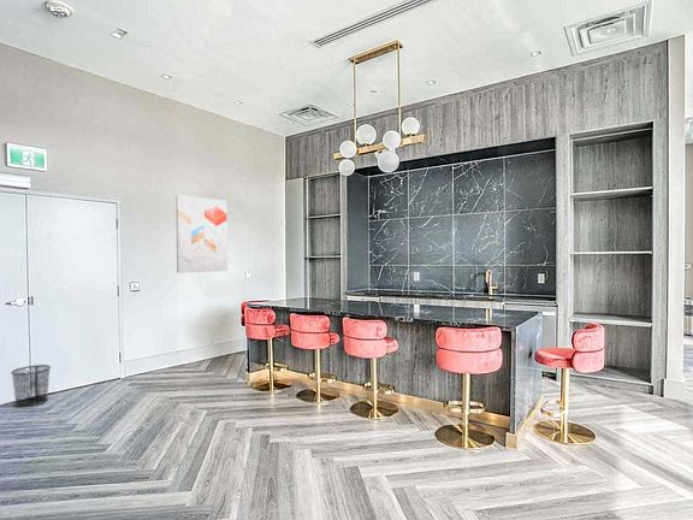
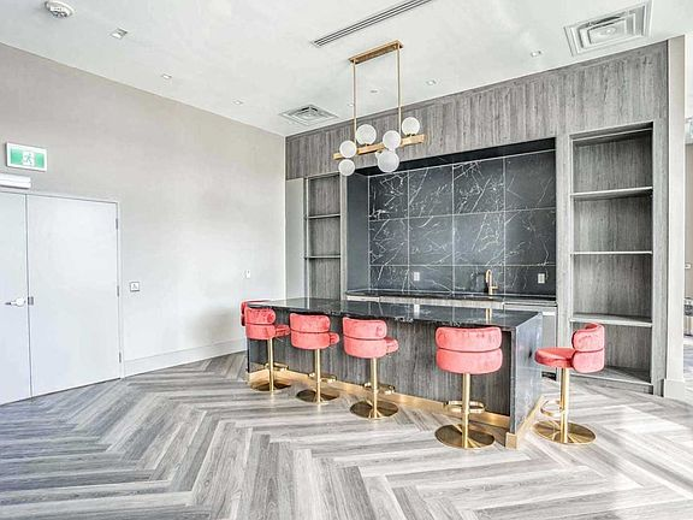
- wall art [174,194,229,274]
- waste bin [10,364,52,408]
